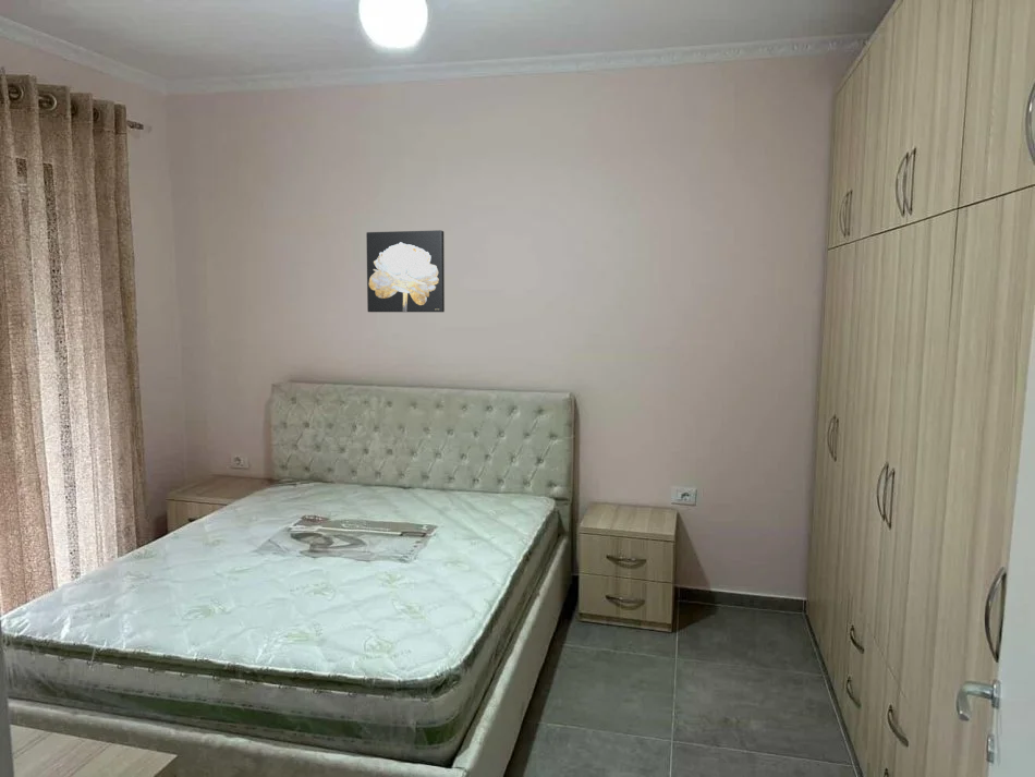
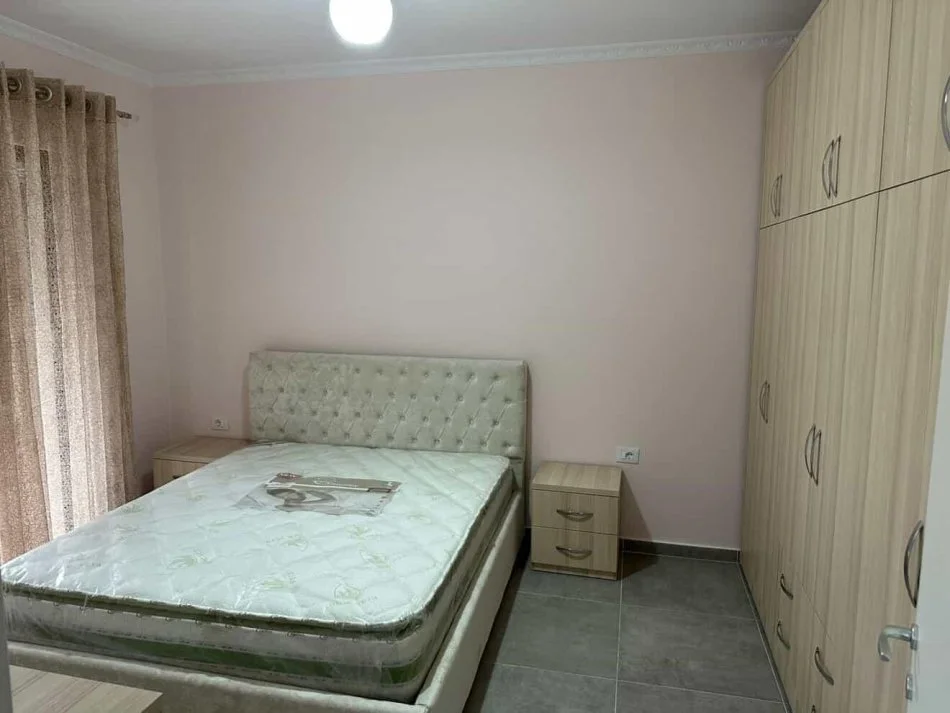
- wall art [365,229,446,313]
